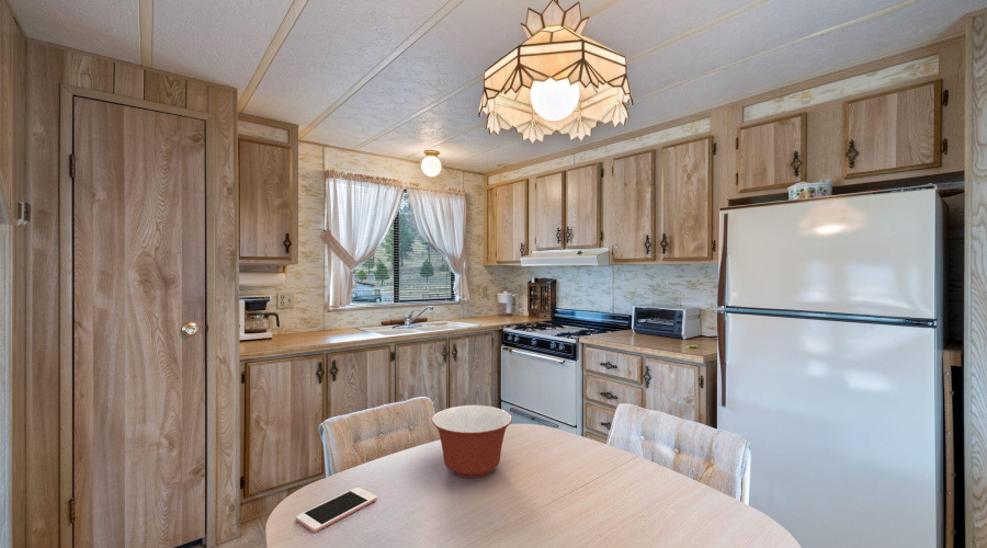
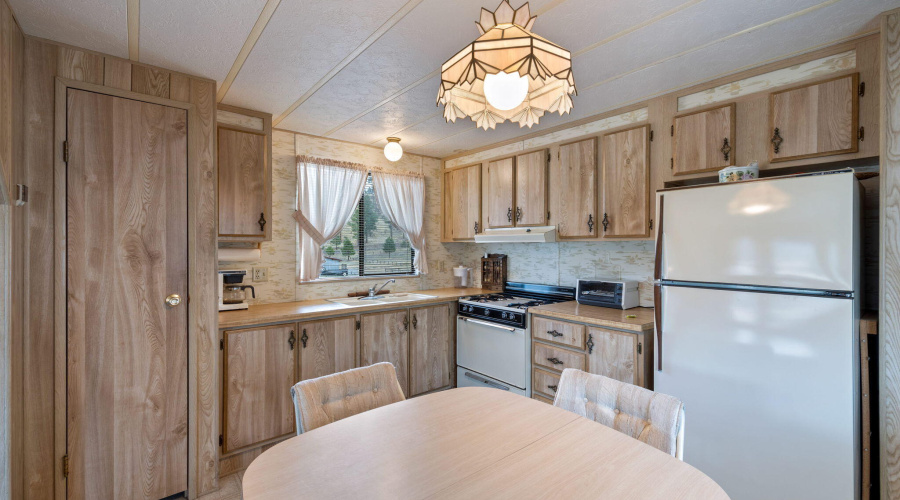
- cell phone [295,487,378,533]
- mixing bowl [431,404,513,479]
